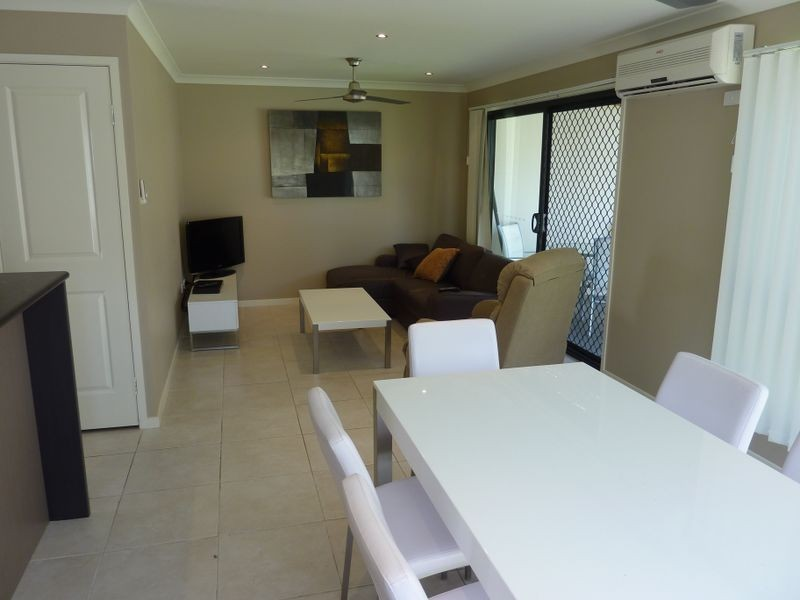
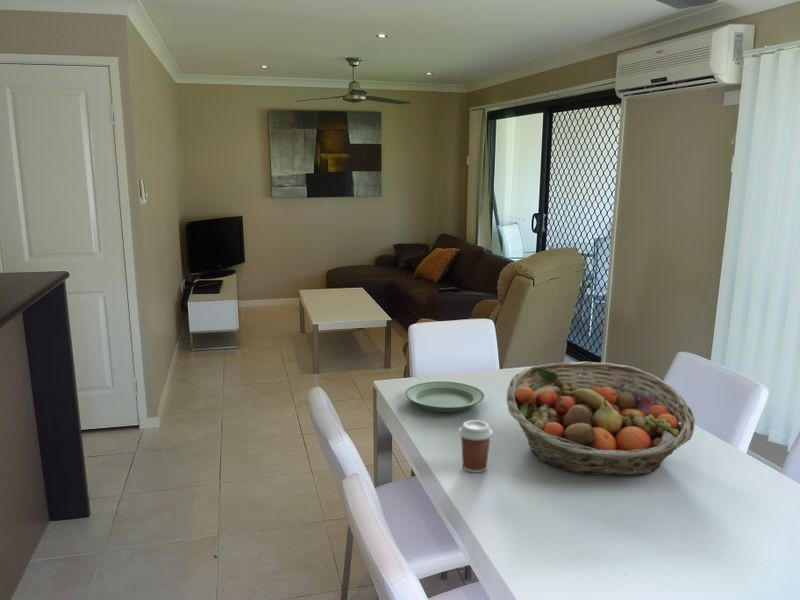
+ fruit basket [505,361,696,476]
+ coffee cup [458,419,494,474]
+ plate [404,380,485,413]
